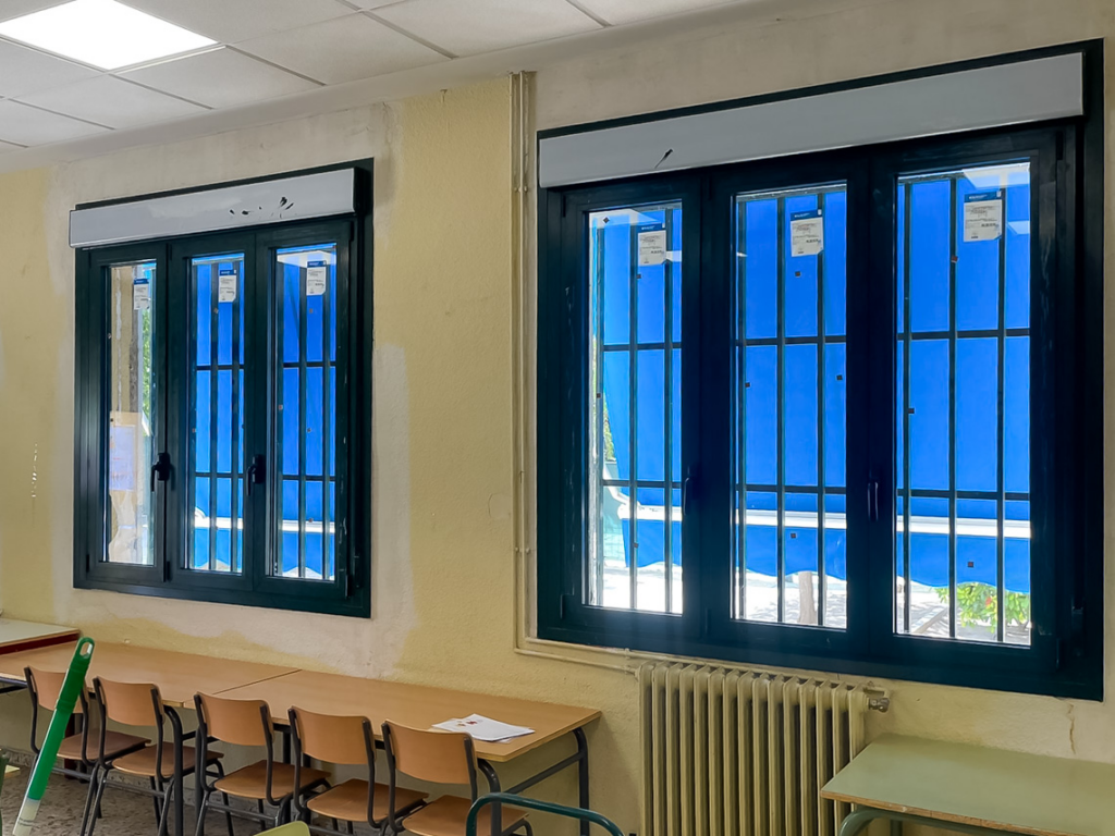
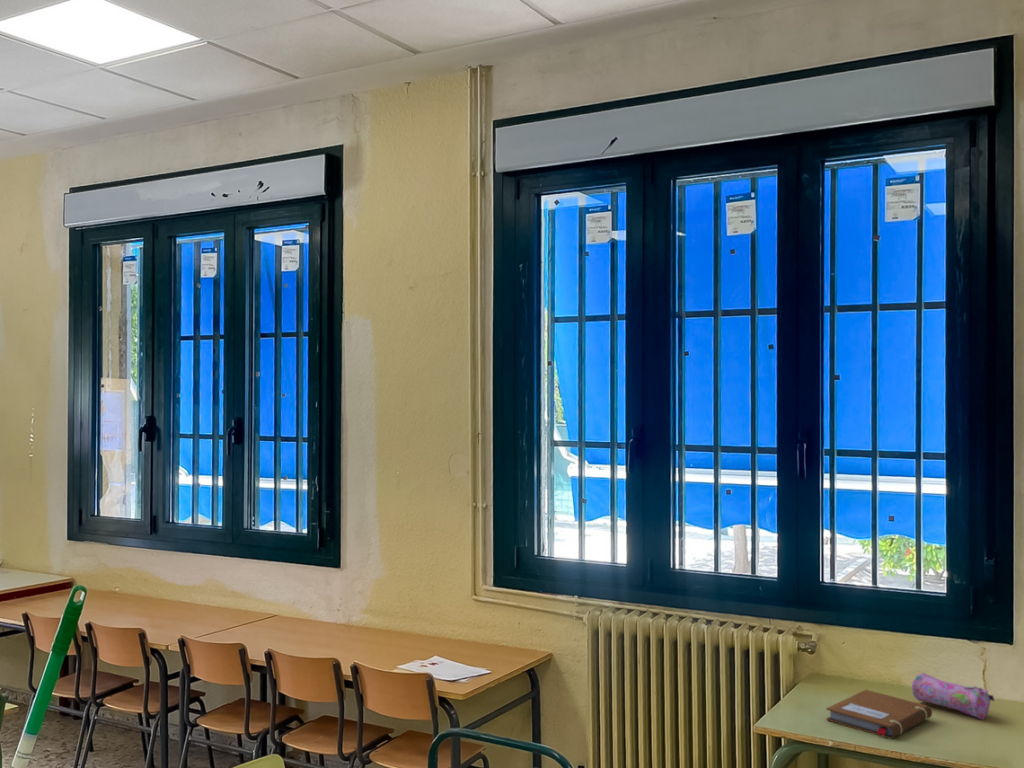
+ pencil case [911,672,995,720]
+ notebook [825,689,933,740]
